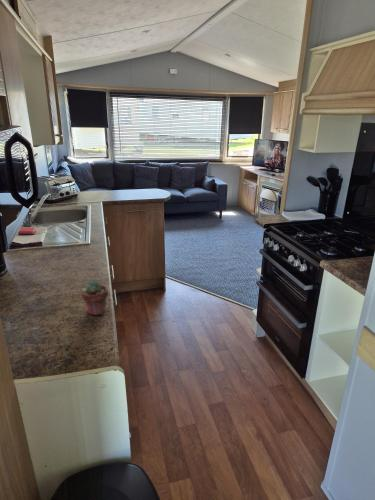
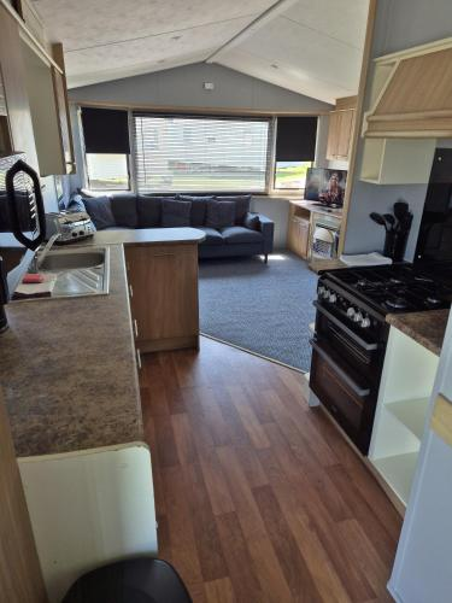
- potted succulent [80,280,109,316]
